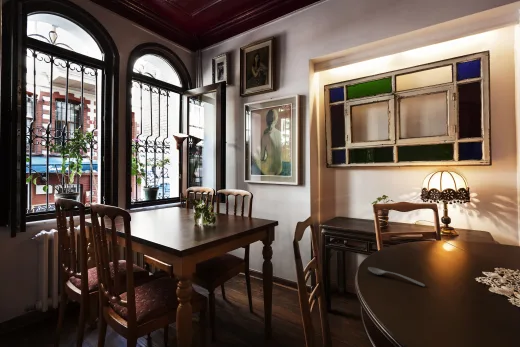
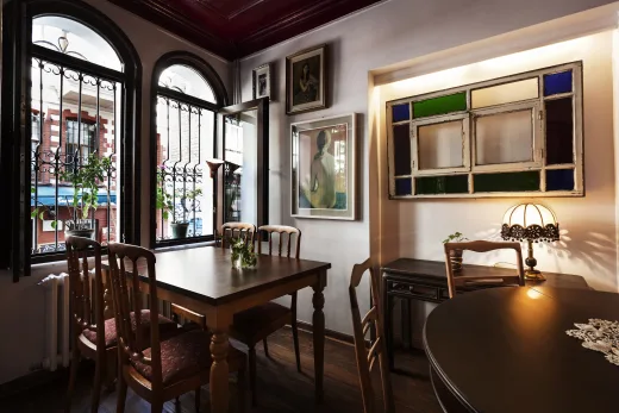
- soupspoon [367,266,426,287]
